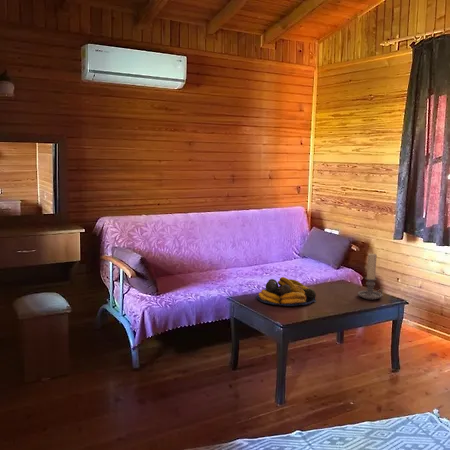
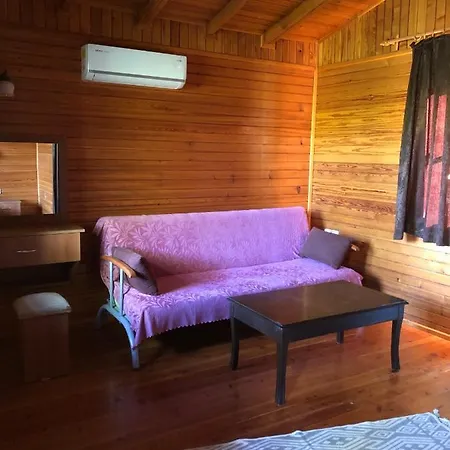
- fruit bowl [256,276,317,307]
- candle holder [357,253,383,301]
